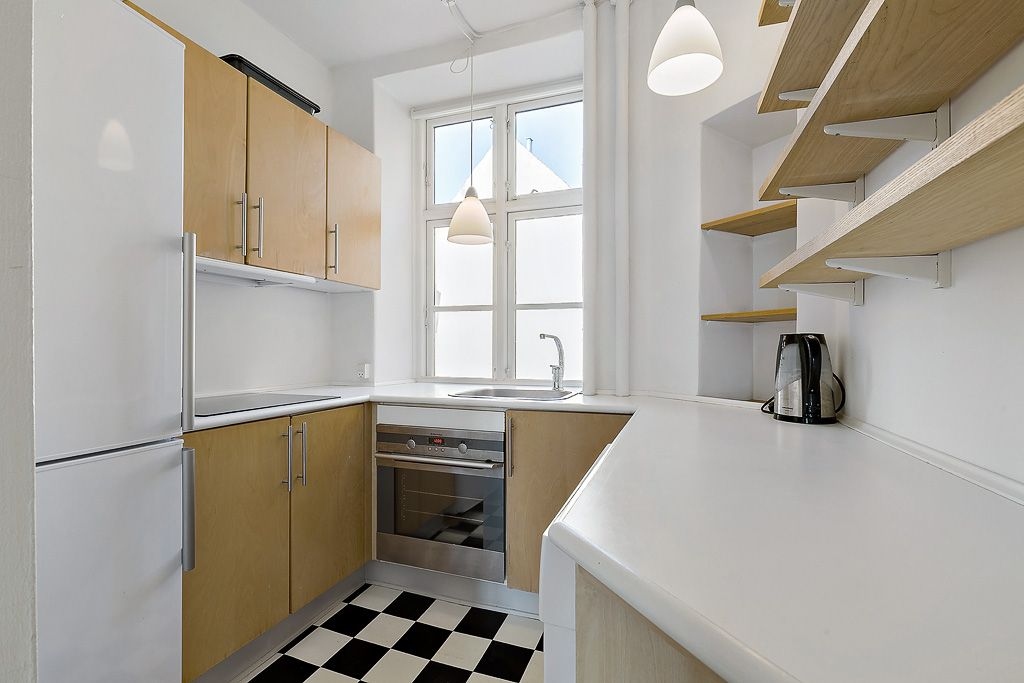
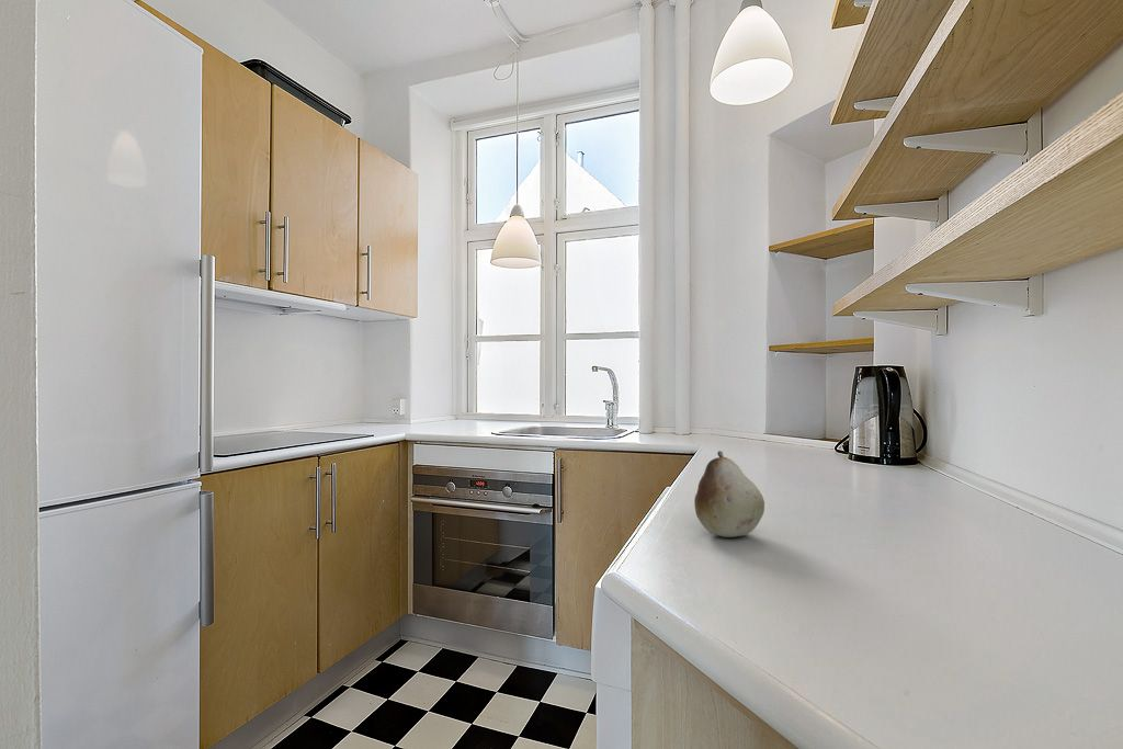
+ fruit [693,450,765,538]
